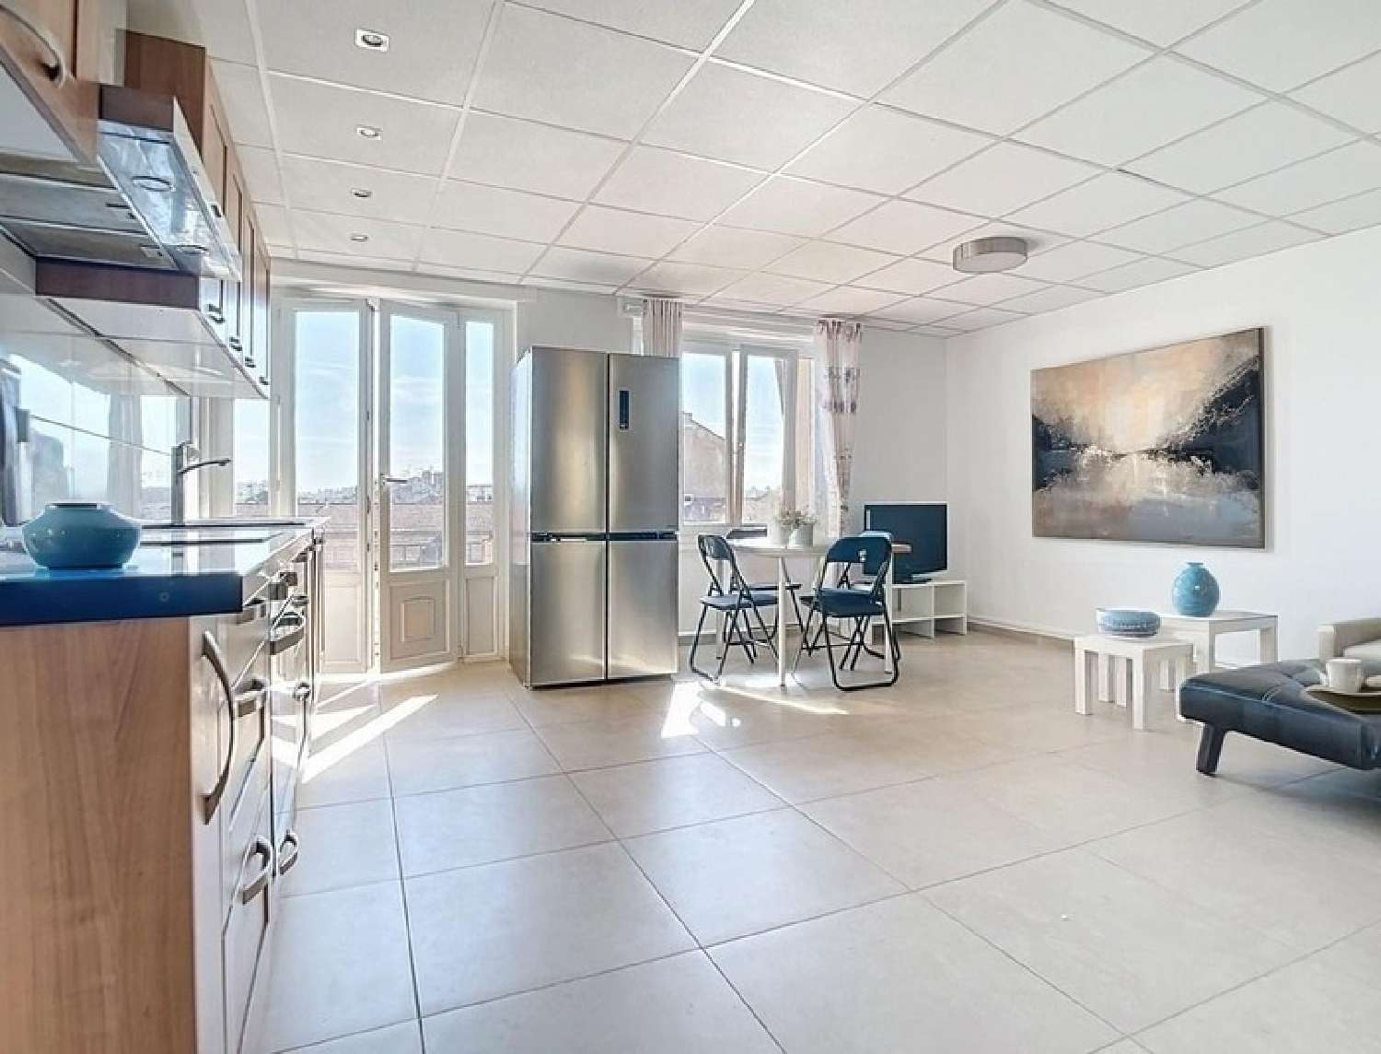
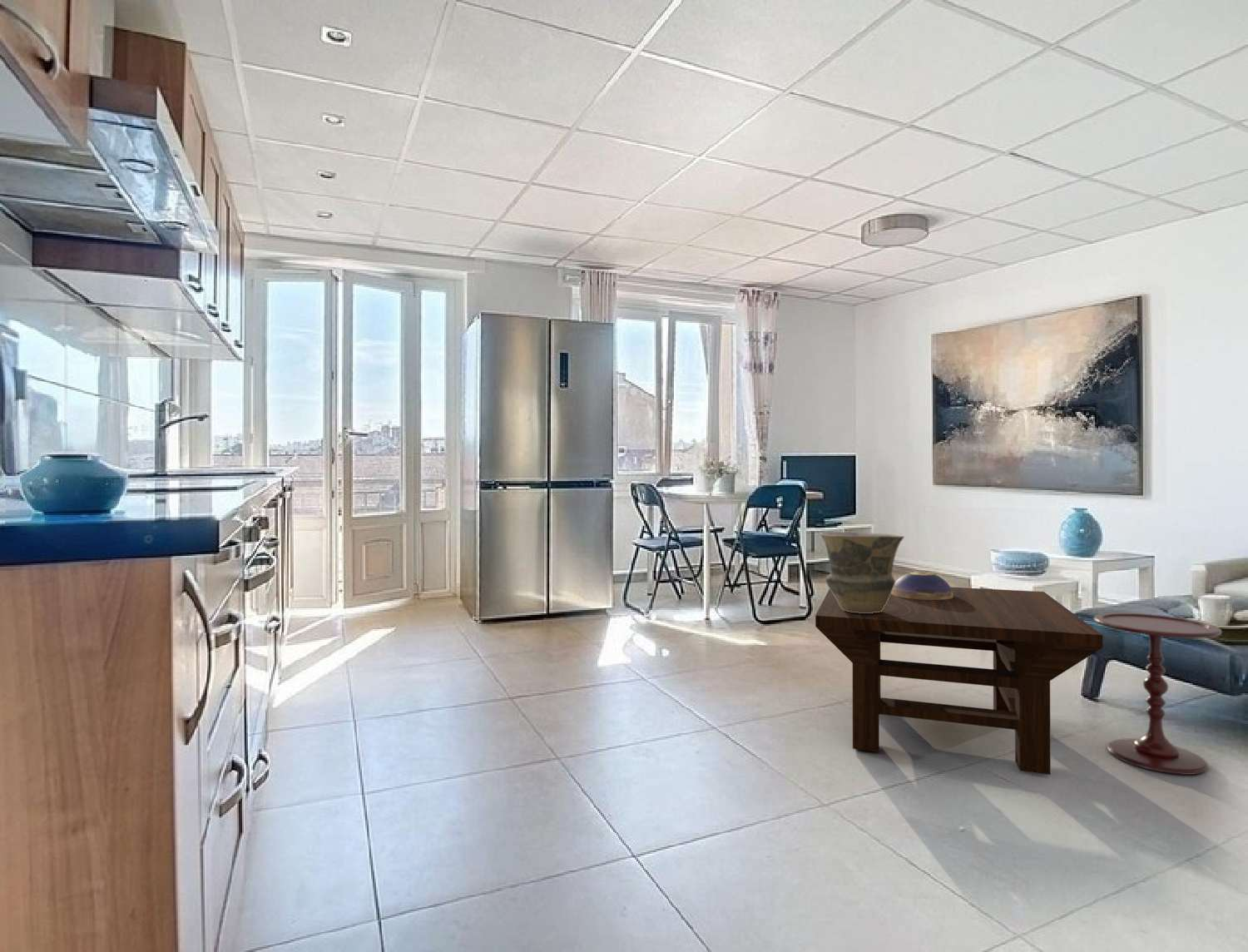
+ vase [820,531,905,613]
+ decorative bowl [892,571,953,600]
+ coffee table [815,586,1103,776]
+ side table [1093,612,1222,776]
